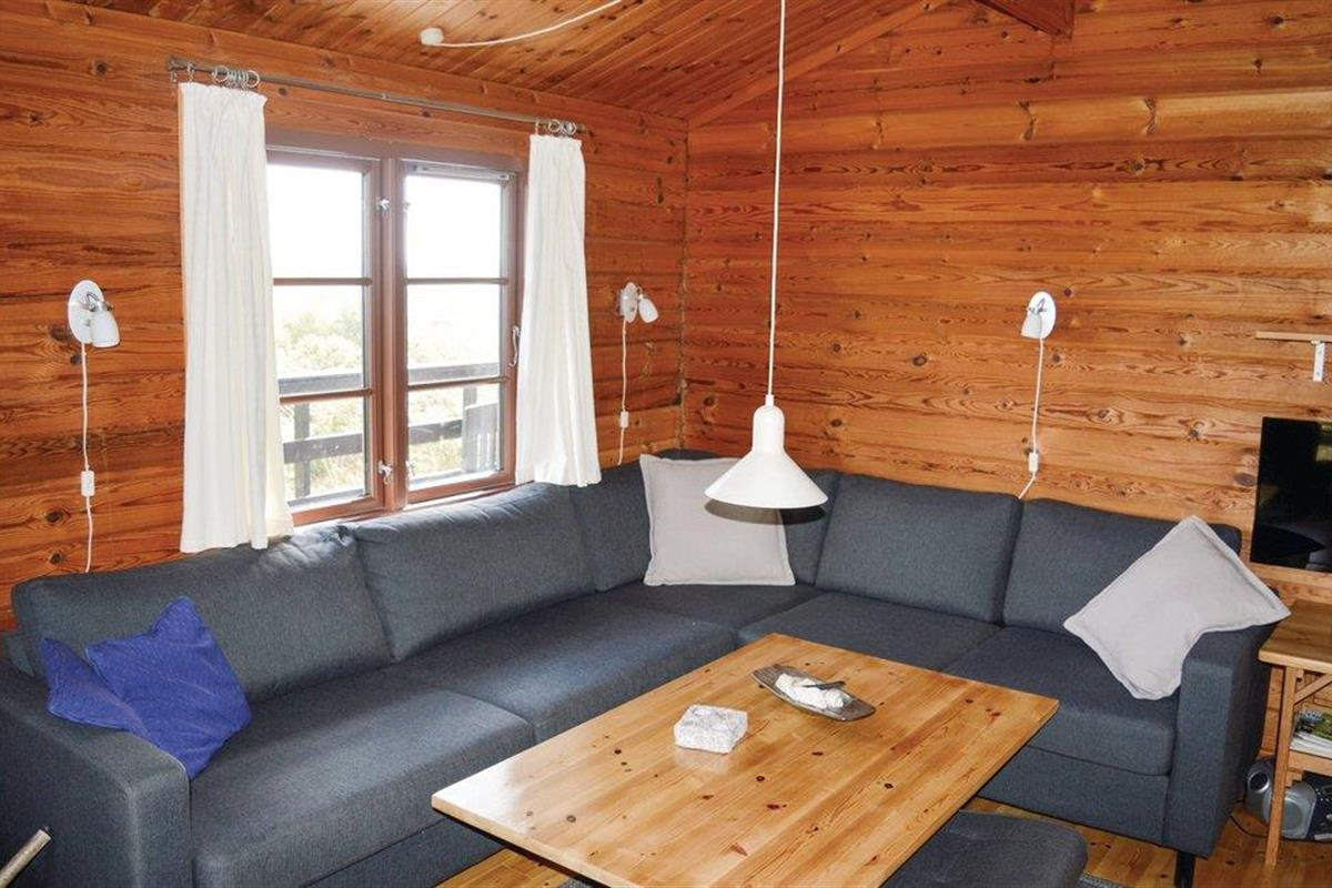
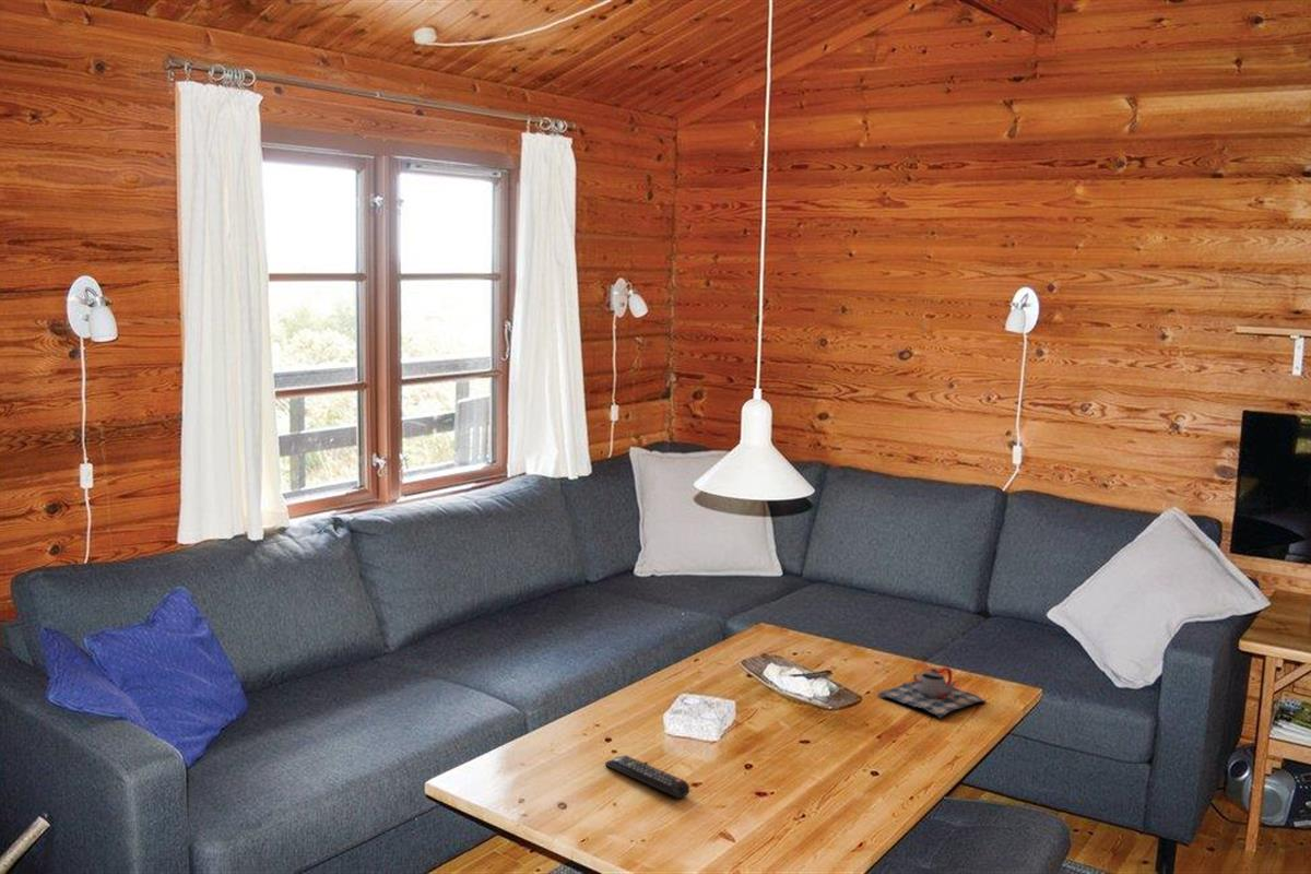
+ remote control [604,754,690,800]
+ teapot [876,666,987,719]
